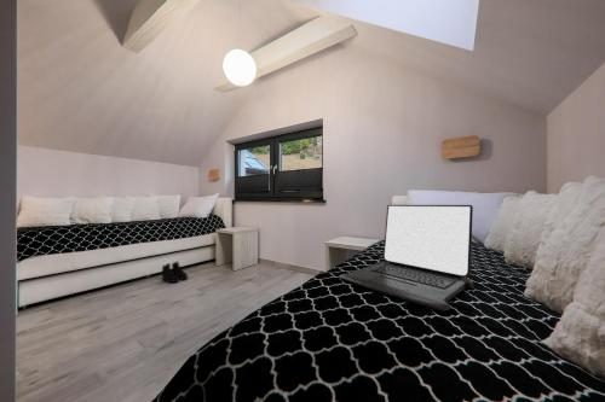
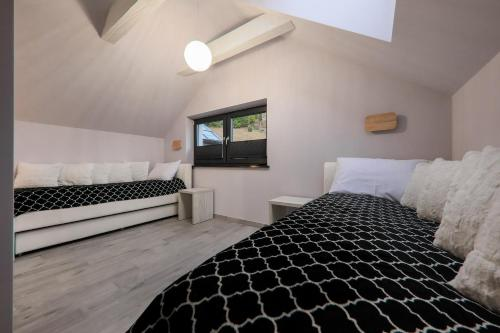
- boots [161,260,189,284]
- laptop [338,204,474,313]
